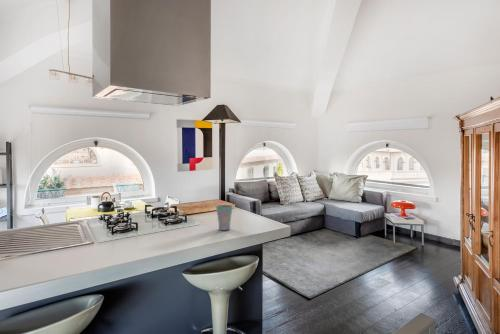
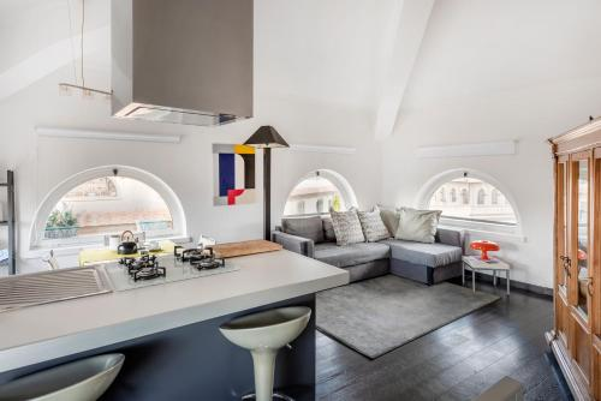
- cup [215,204,234,231]
